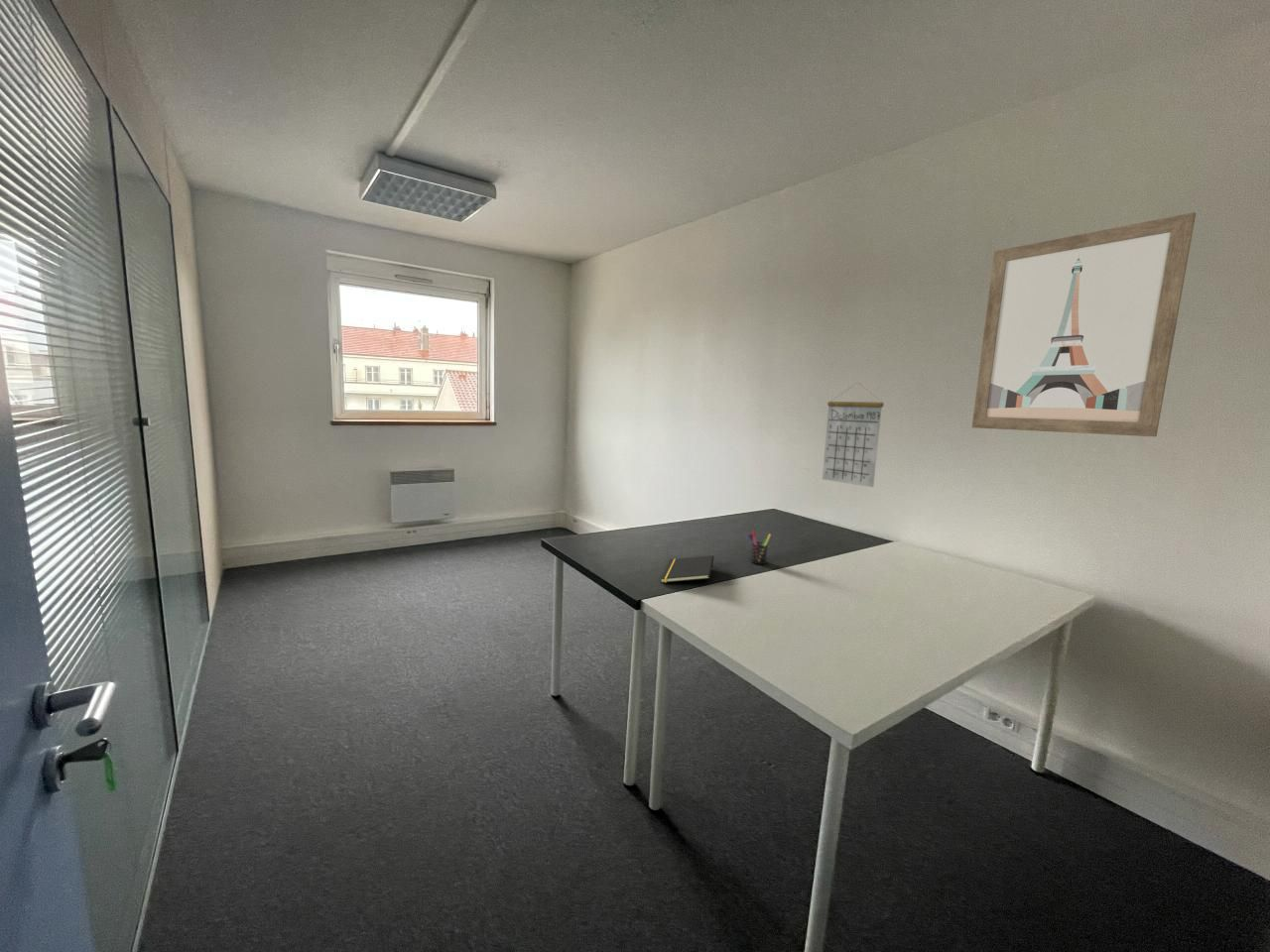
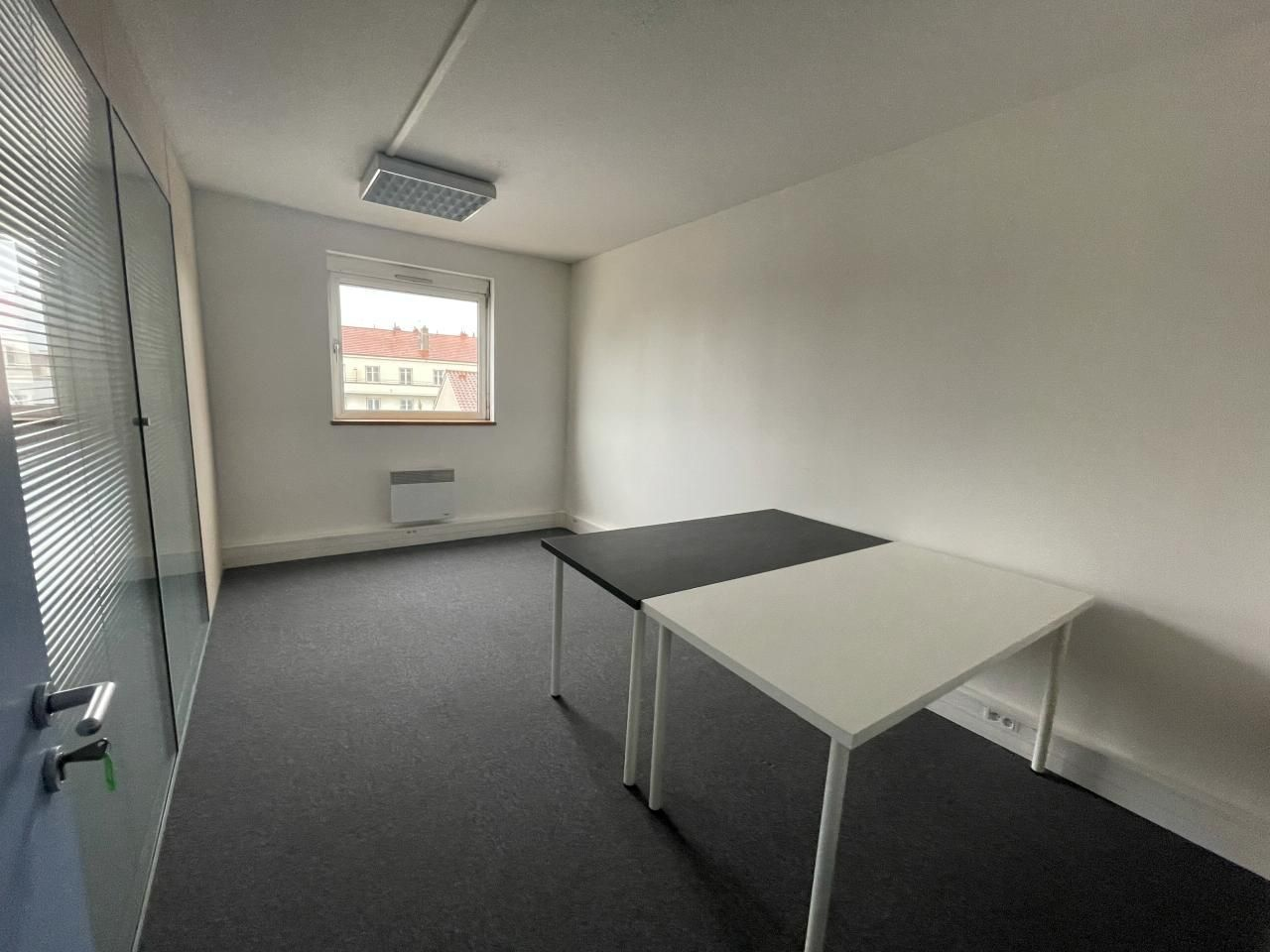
- calendar [822,382,885,488]
- wall art [971,211,1197,437]
- pen holder [747,531,772,565]
- notepad [660,554,714,584]
